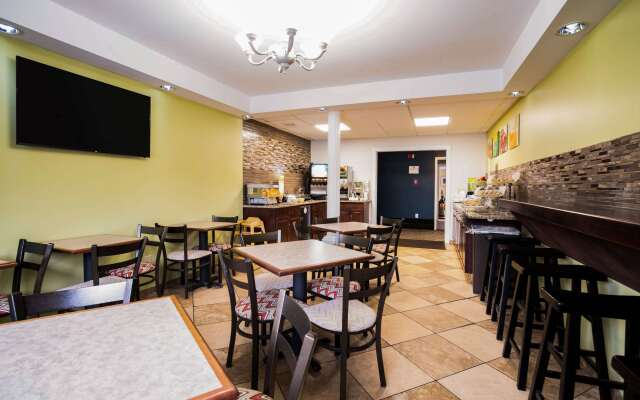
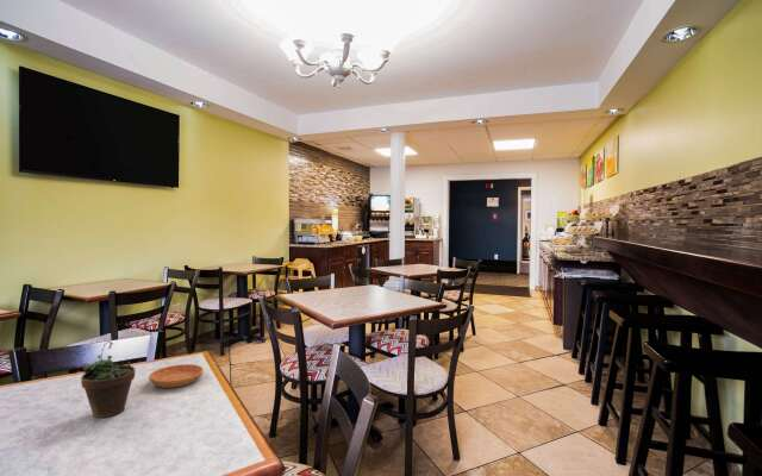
+ succulent plant [80,340,136,419]
+ saucer [148,363,205,389]
